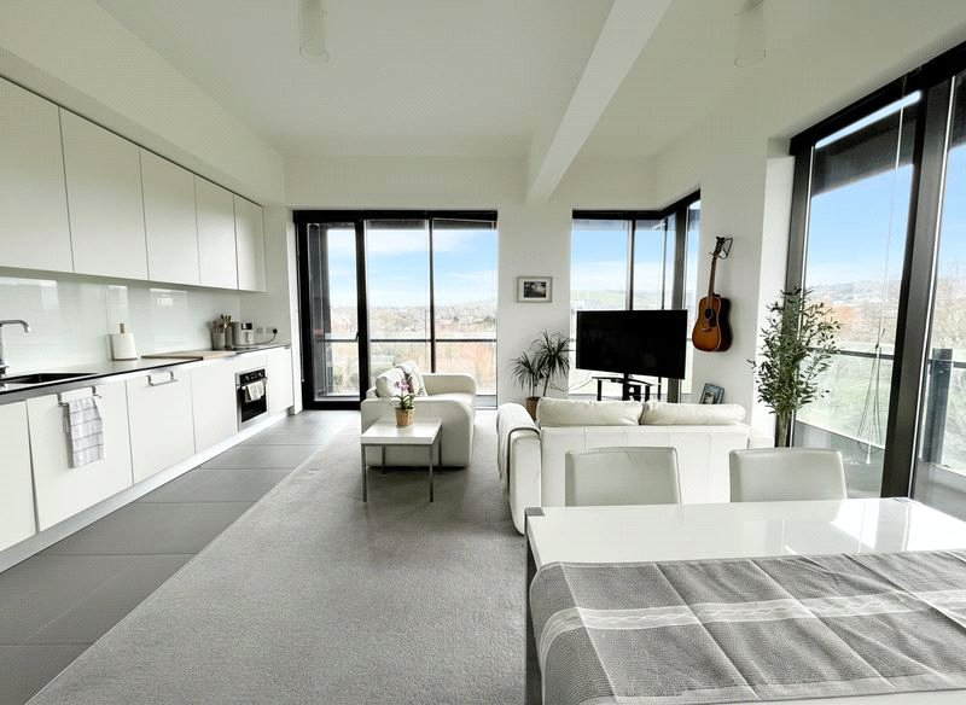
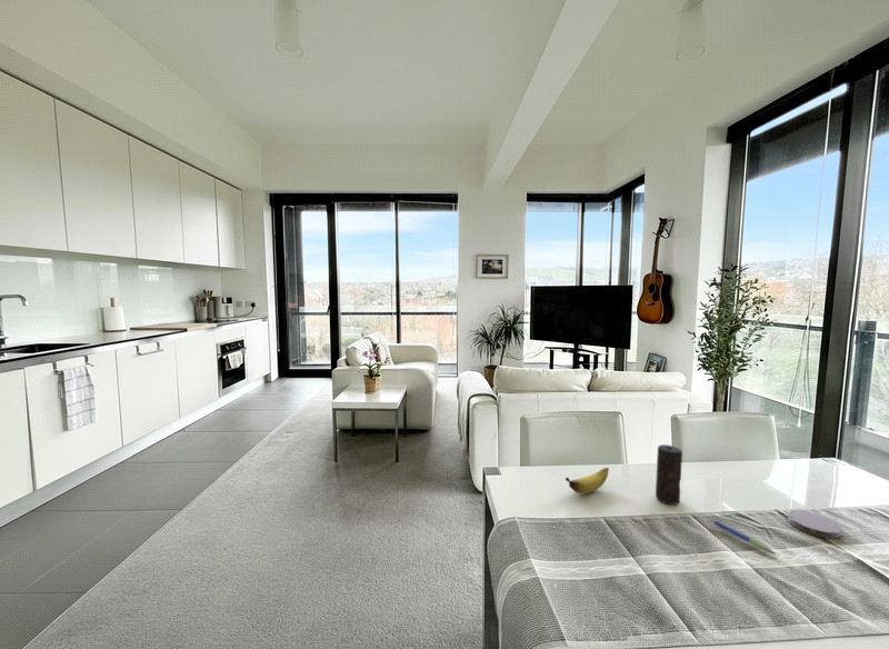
+ banana [565,467,609,495]
+ candle [655,443,683,506]
+ coaster [787,509,843,539]
+ pen [710,518,777,556]
